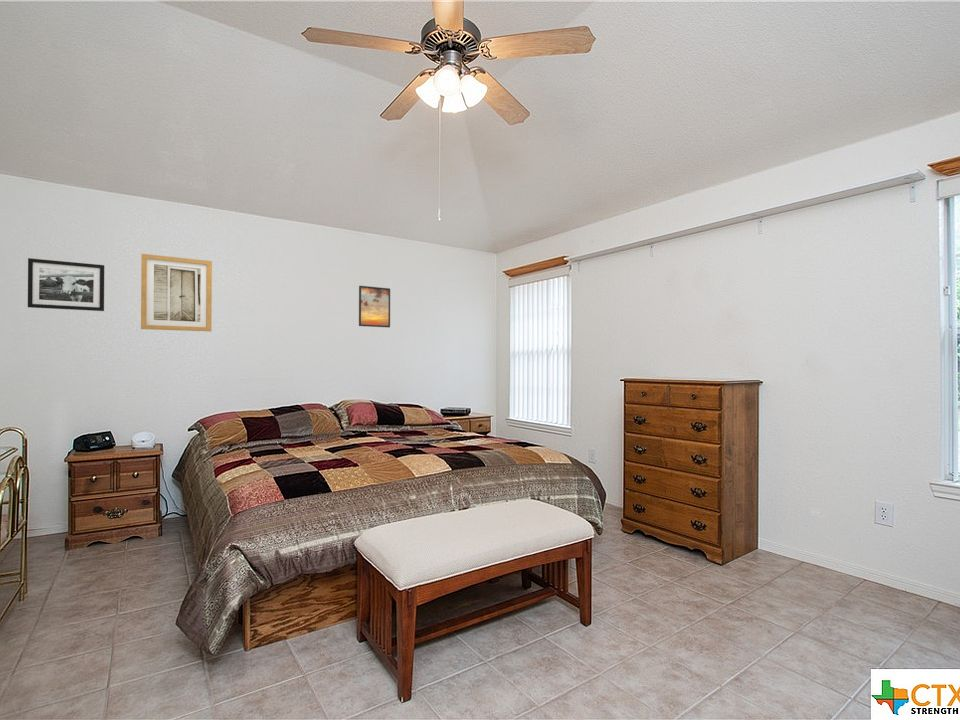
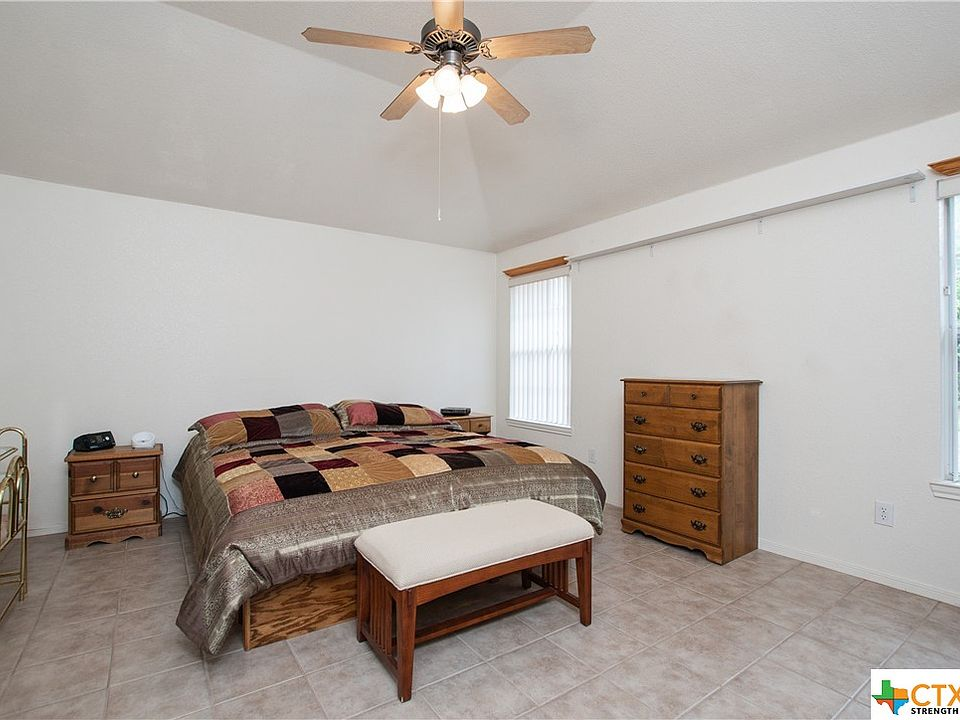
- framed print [358,285,391,328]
- picture frame [27,257,105,312]
- wall art [140,253,213,332]
